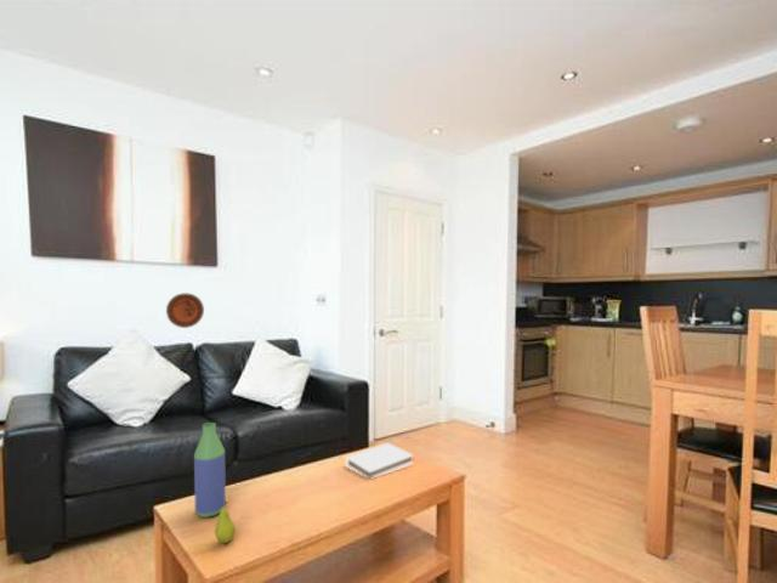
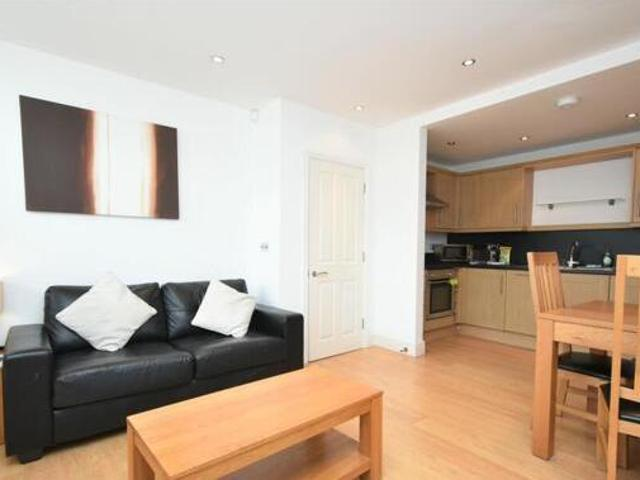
- book [345,442,414,479]
- fruit [214,500,237,545]
- decorative plate [165,292,205,329]
- bottle [193,421,227,519]
